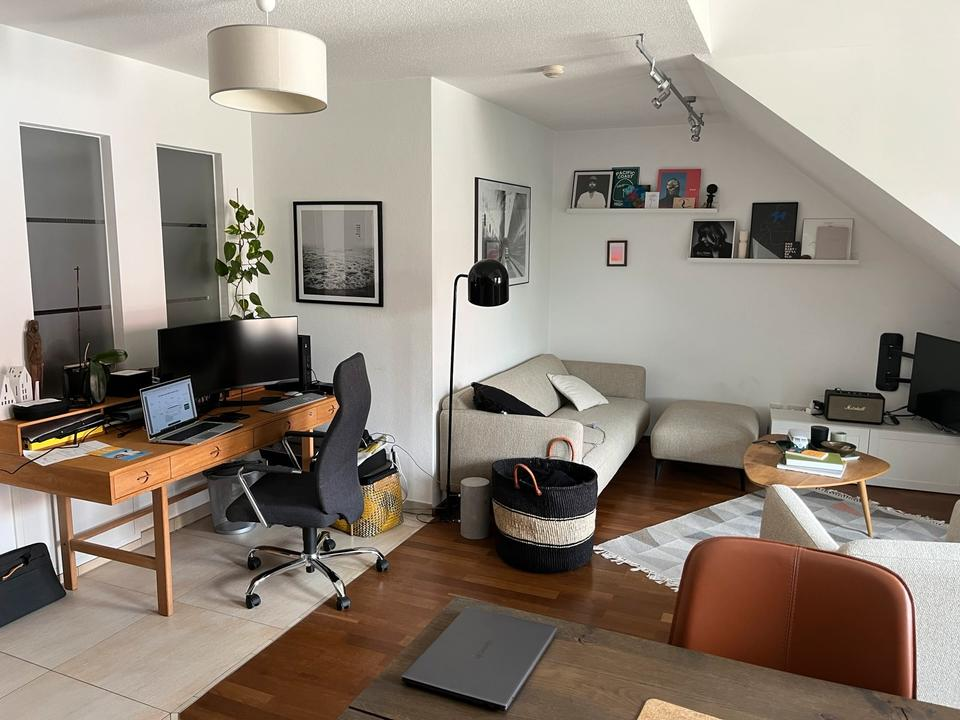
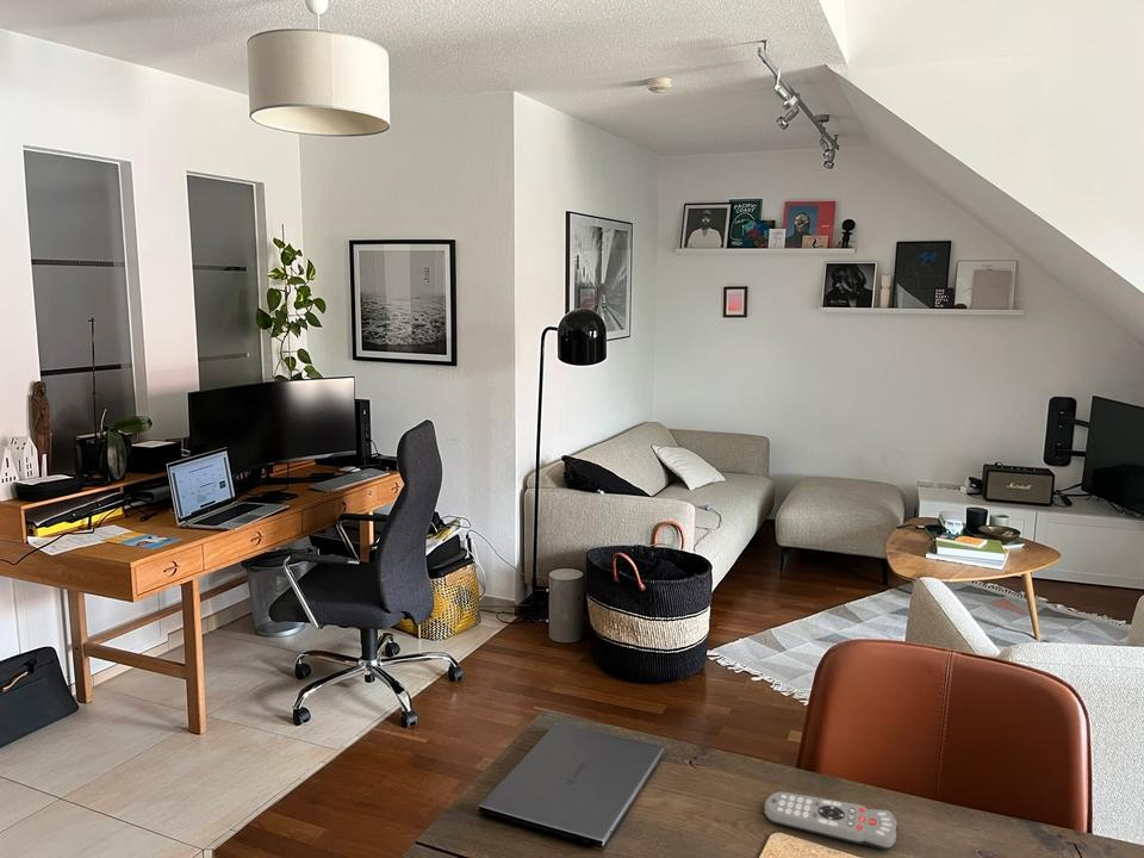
+ remote control [764,791,899,851]
